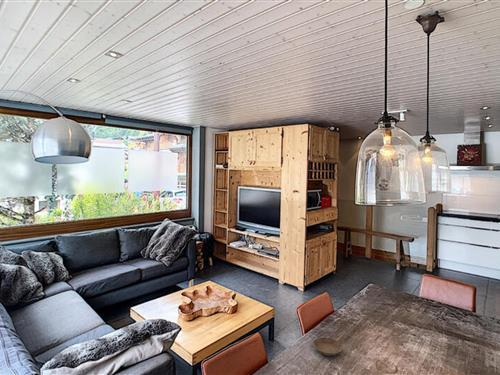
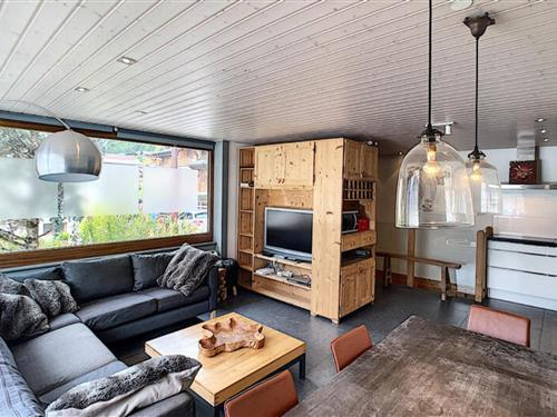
- saucer [312,337,343,357]
